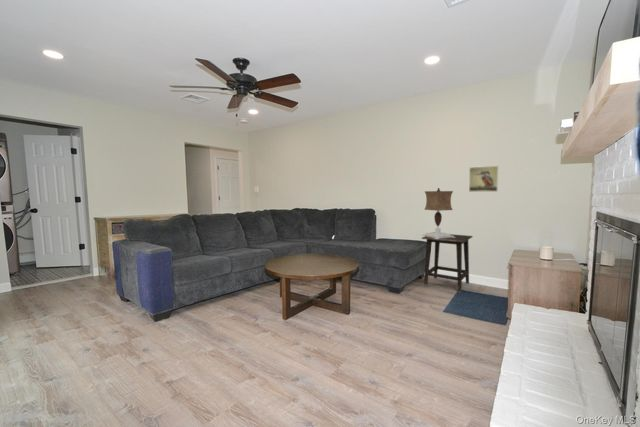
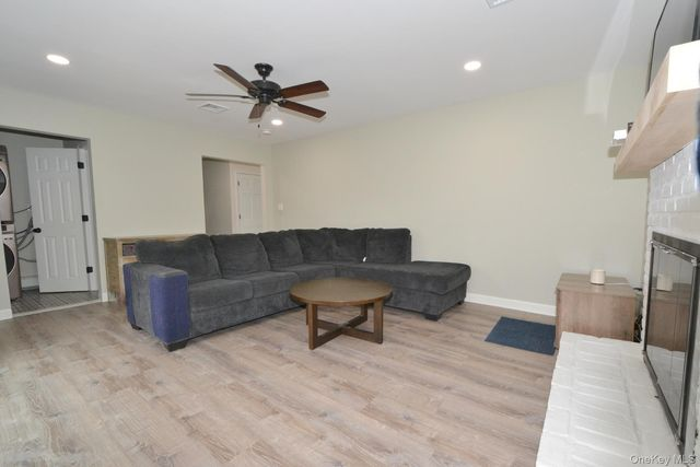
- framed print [468,165,500,193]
- side table [421,233,474,293]
- table lamp [420,187,455,239]
